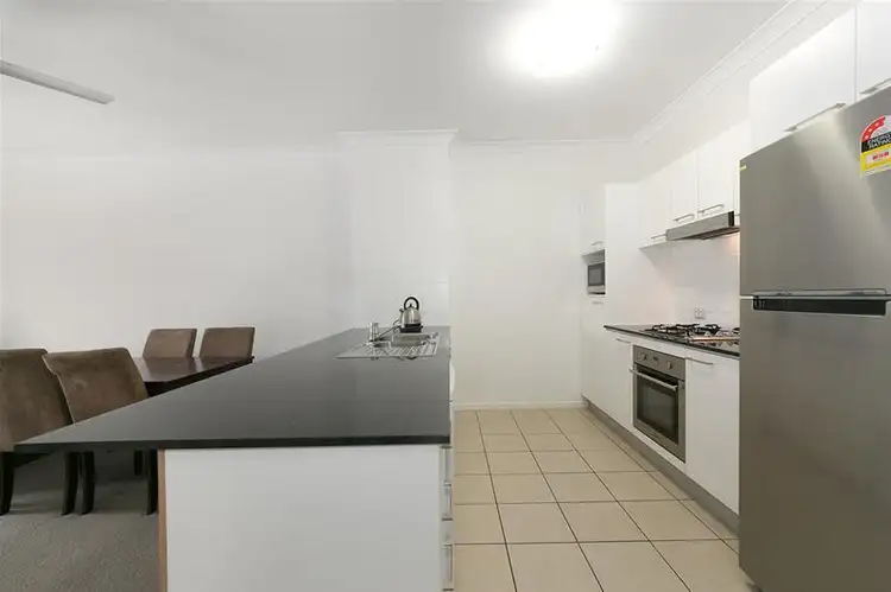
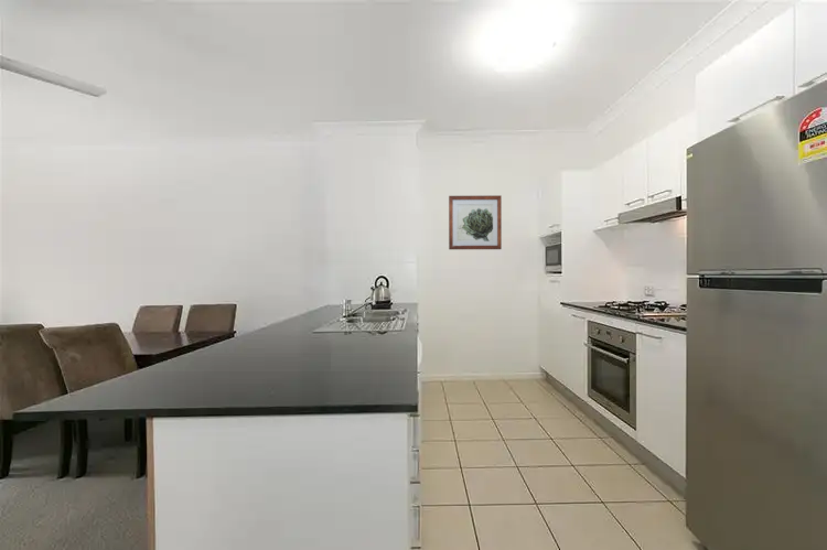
+ wall art [448,194,503,250]
